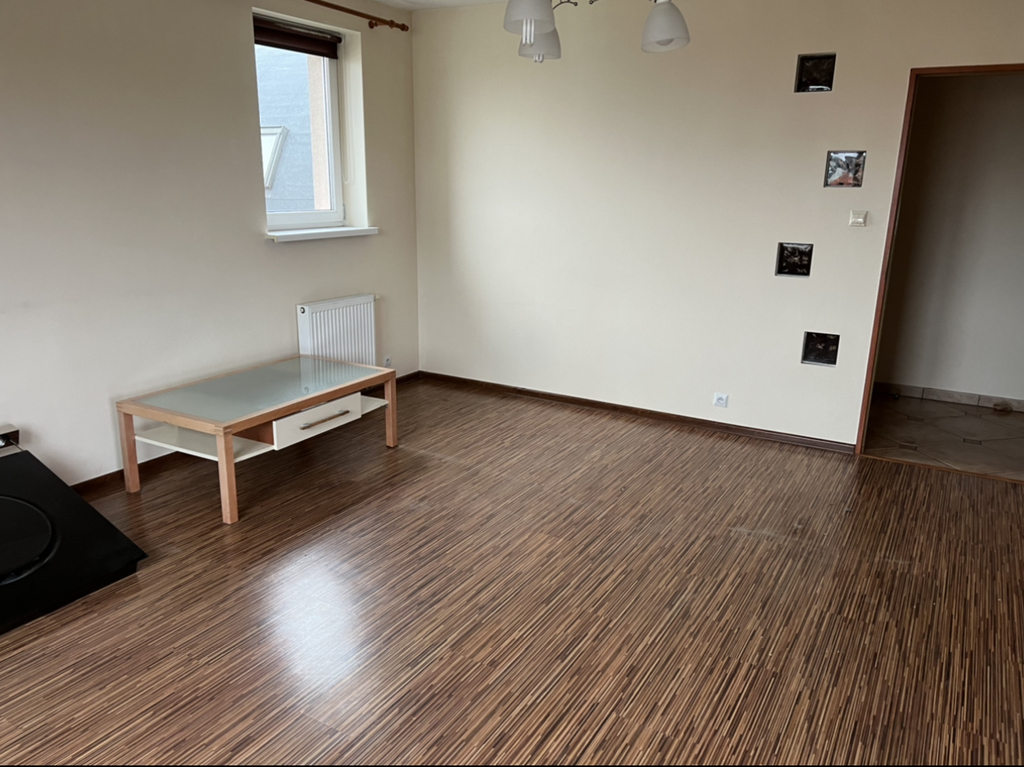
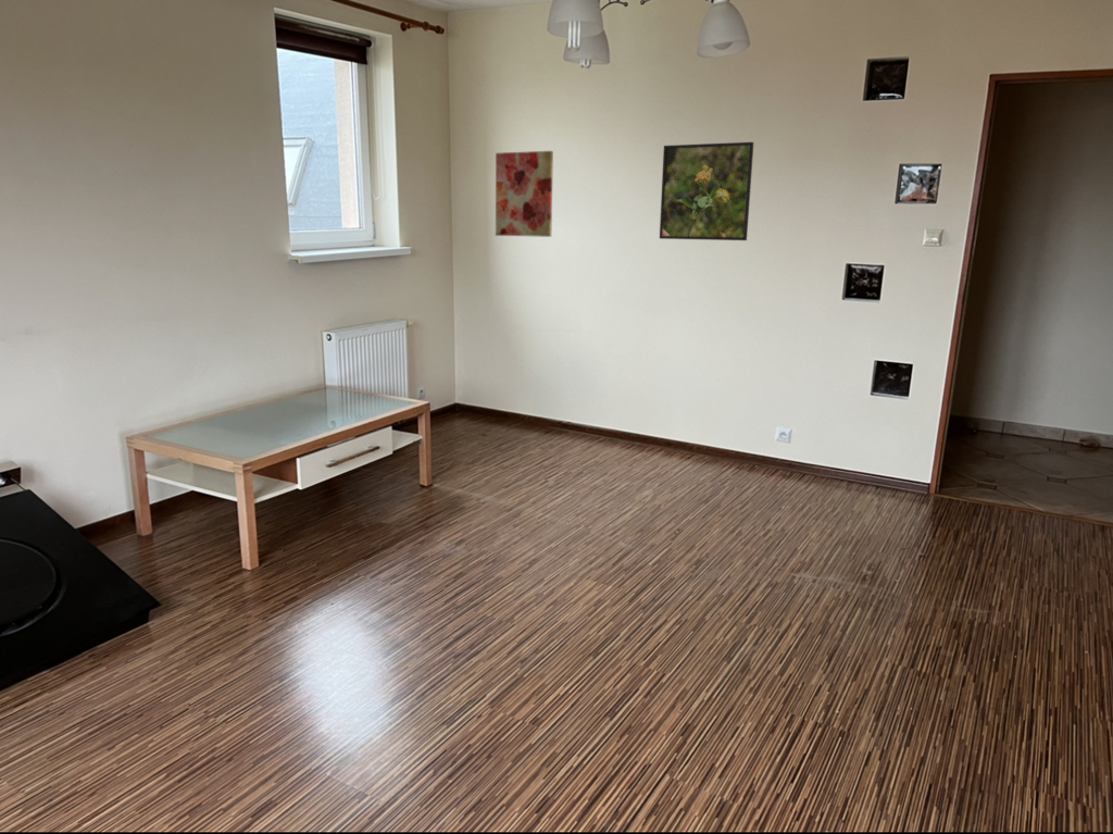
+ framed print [659,141,754,241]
+ wall art [495,150,554,238]
